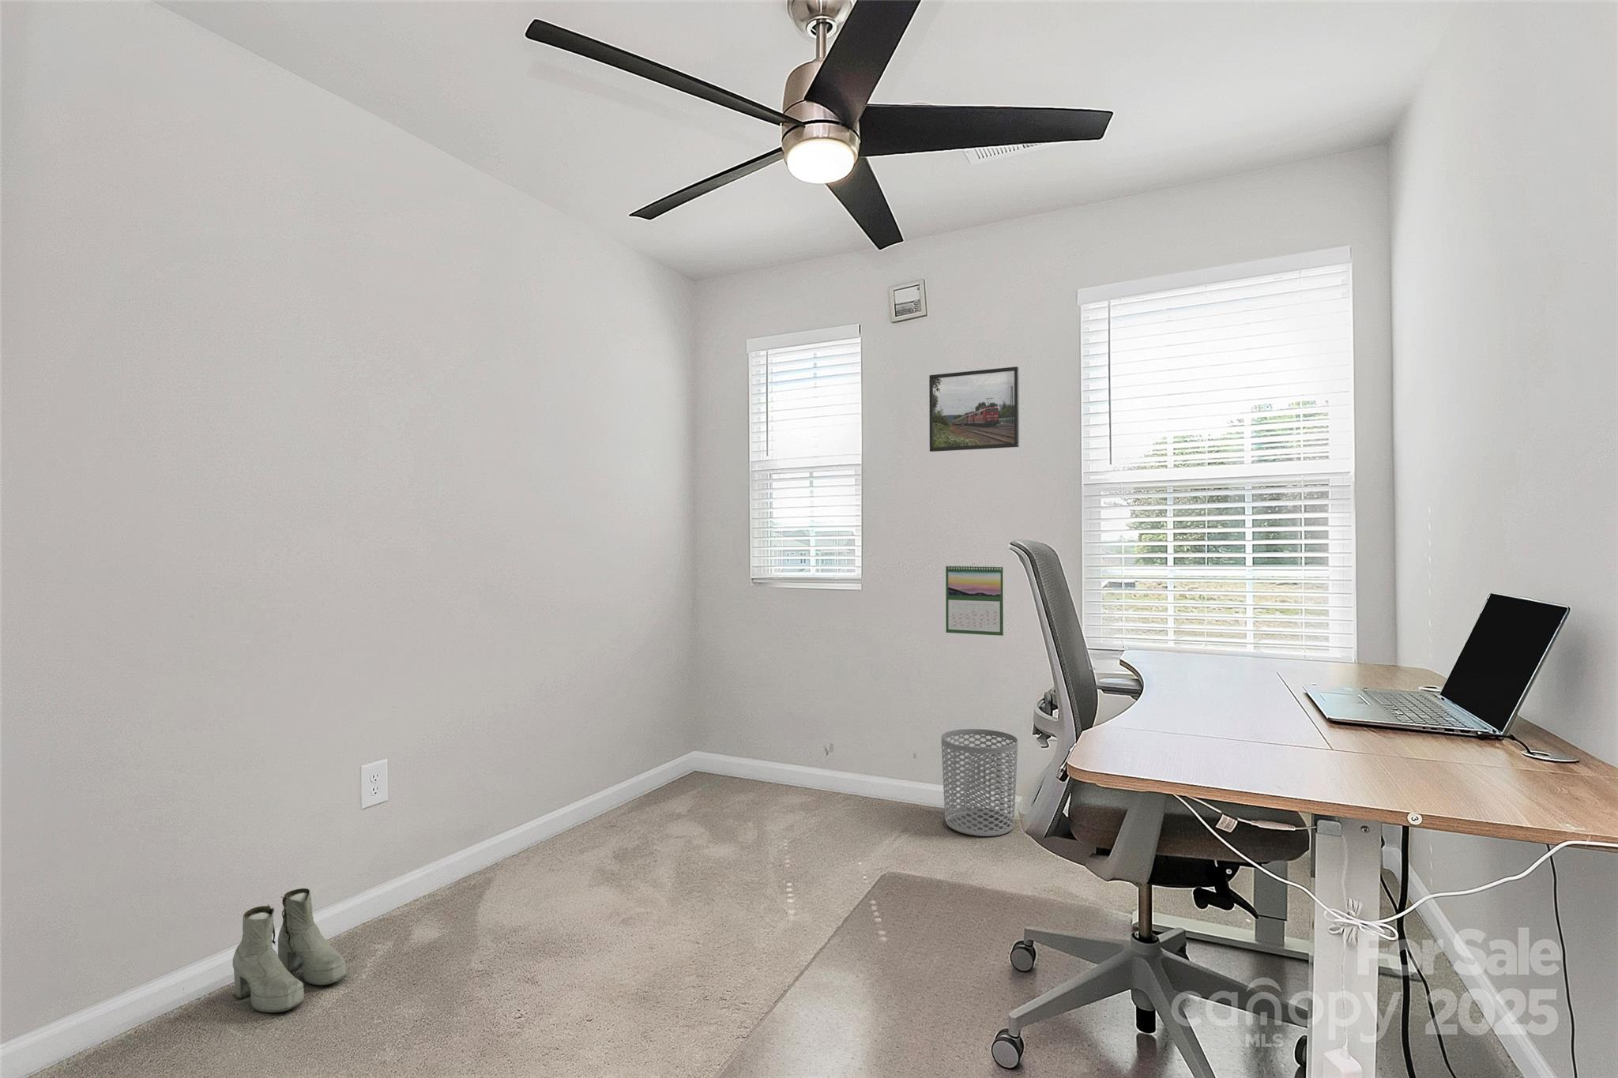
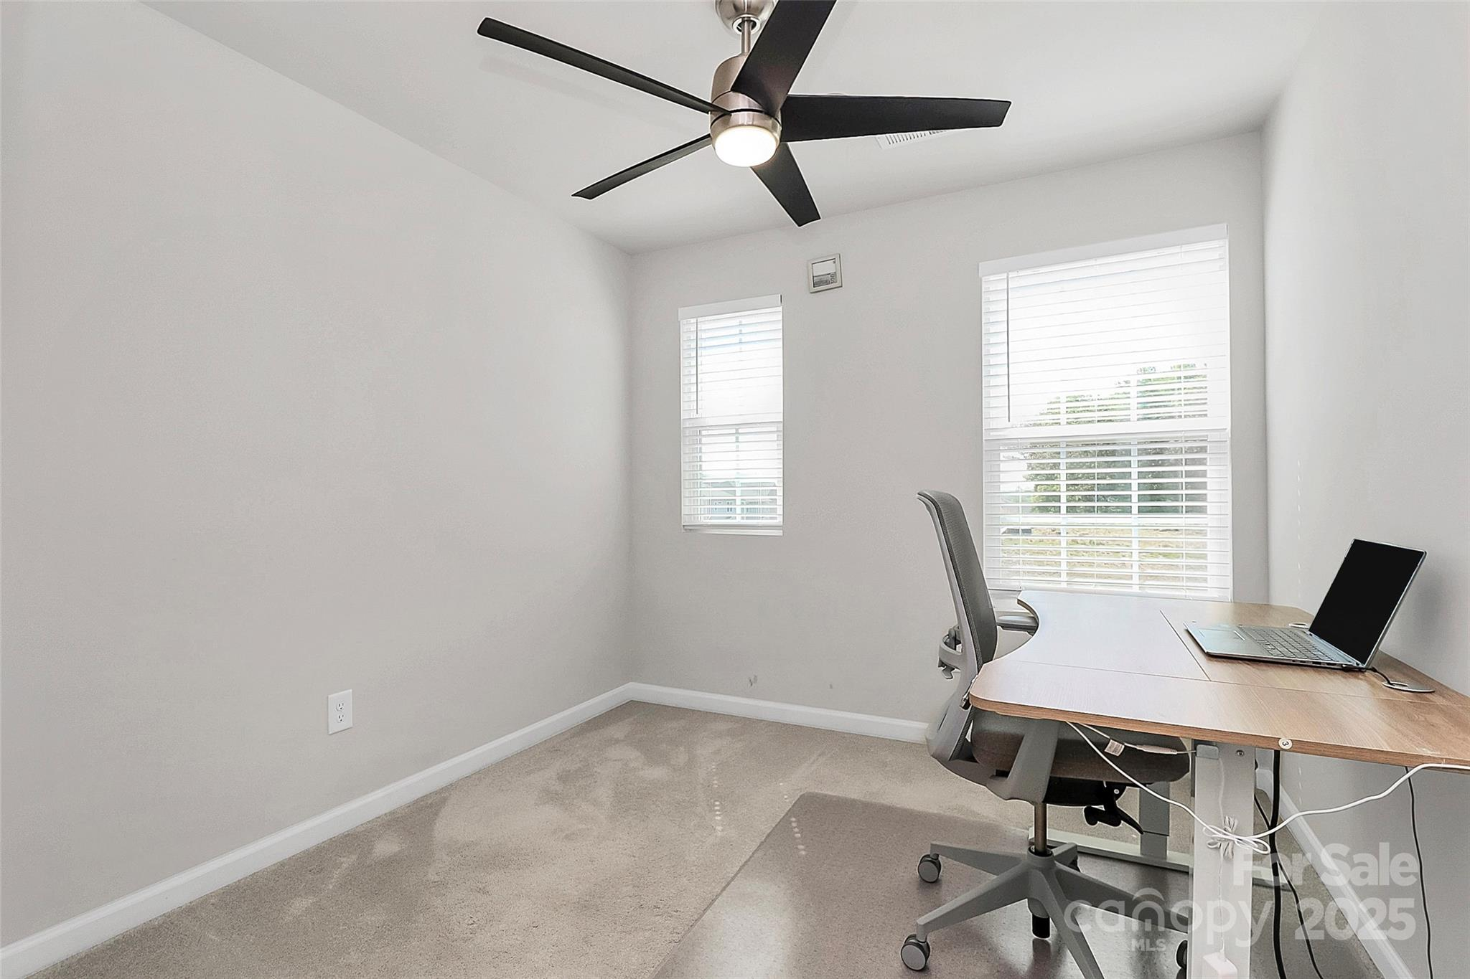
- boots [231,888,346,1013]
- waste bin [941,728,1019,837]
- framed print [929,366,1020,452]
- calendar [944,562,1004,636]
